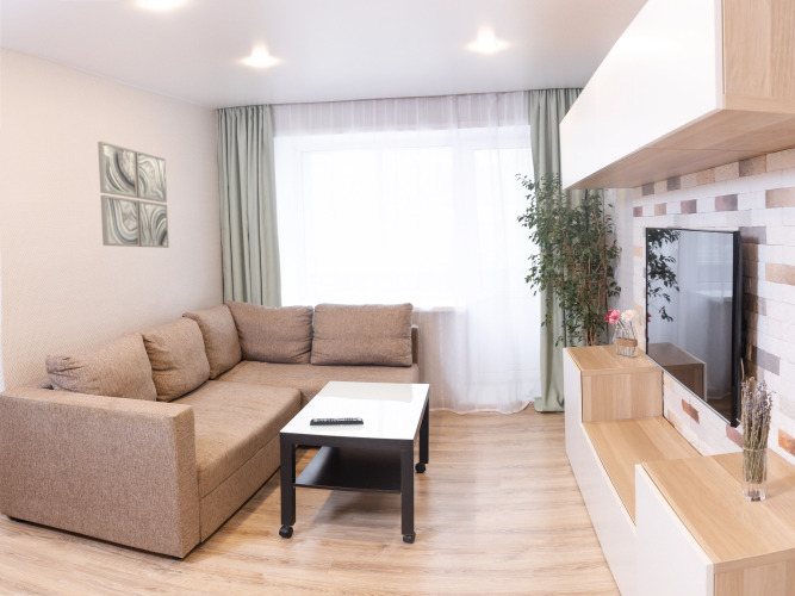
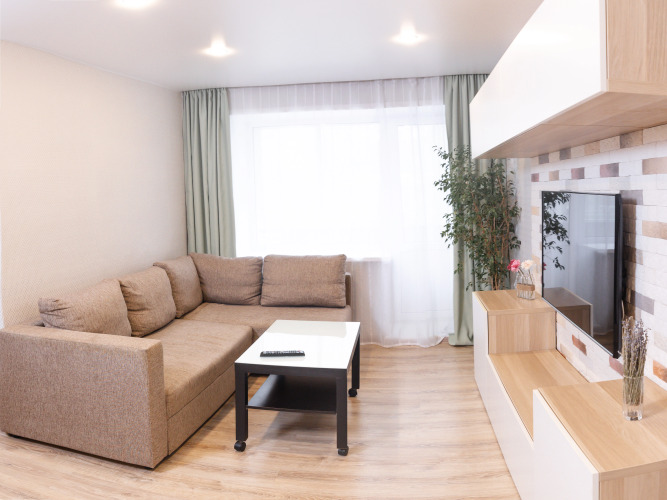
- wall art [97,141,170,249]
